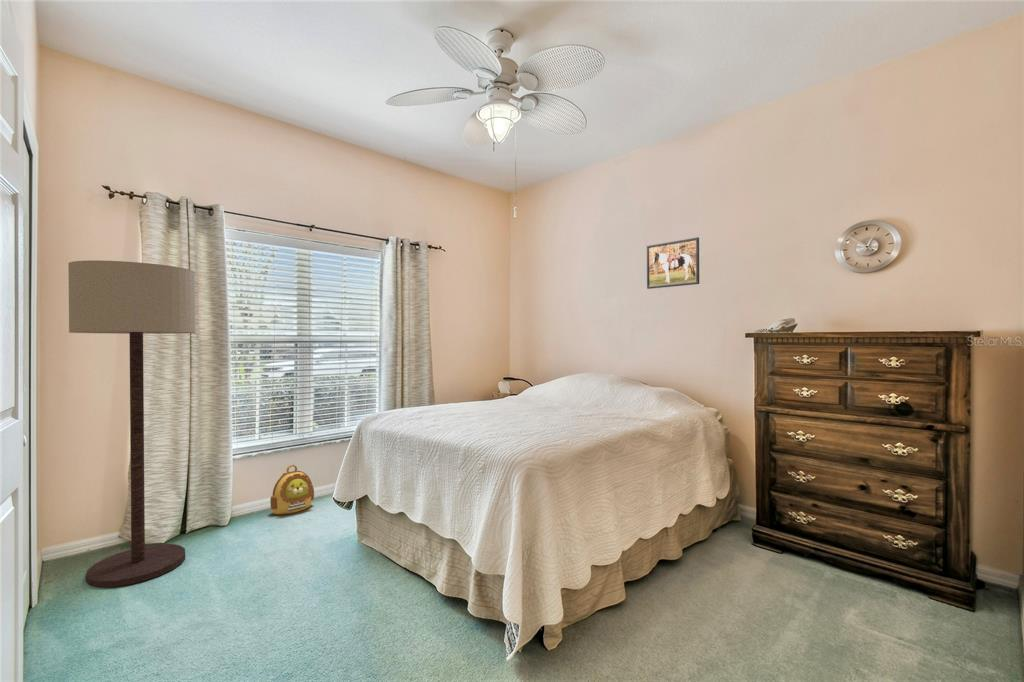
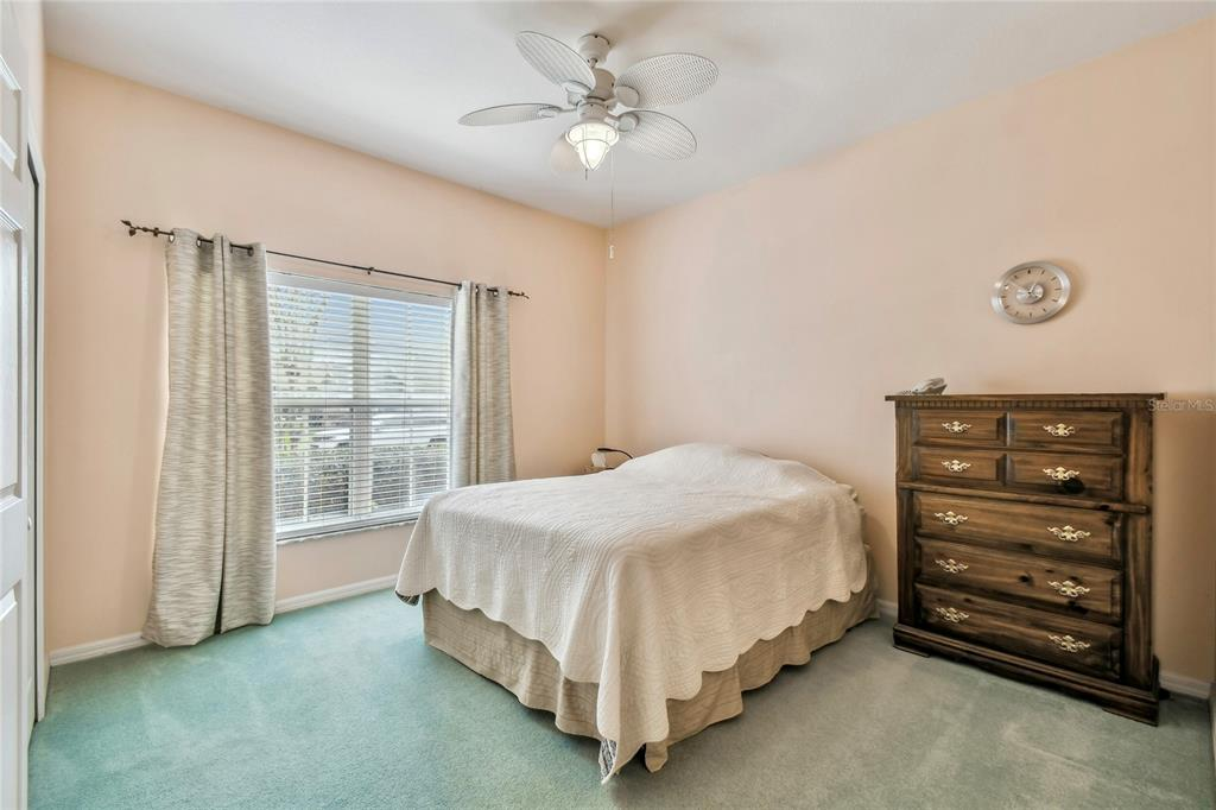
- floor lamp [67,259,197,589]
- backpack [269,464,315,516]
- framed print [646,236,700,290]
